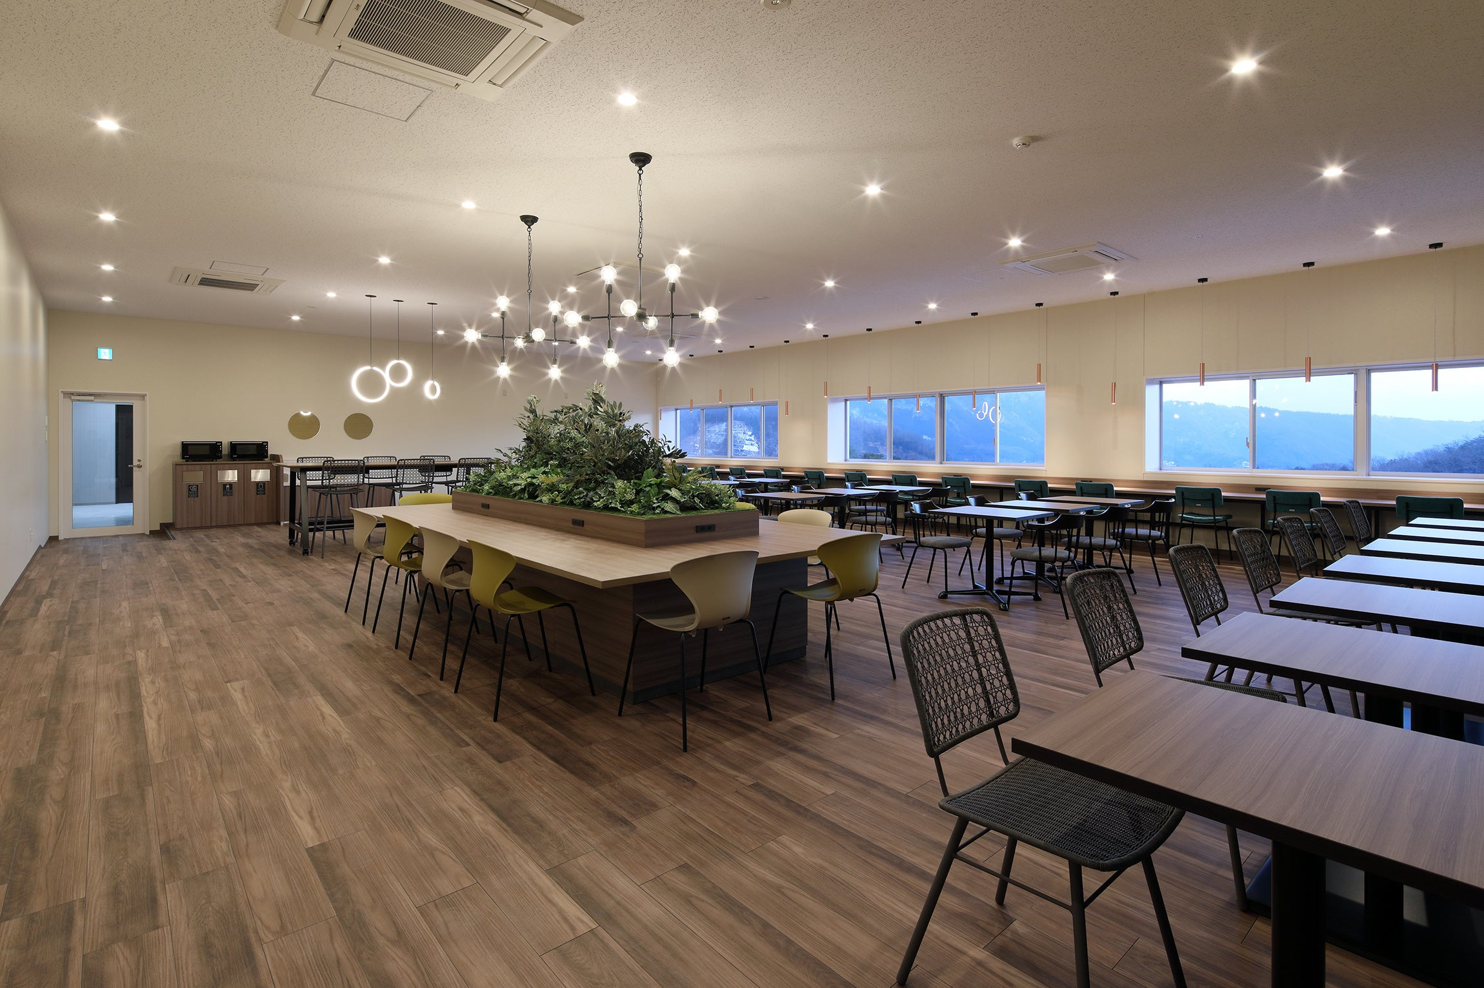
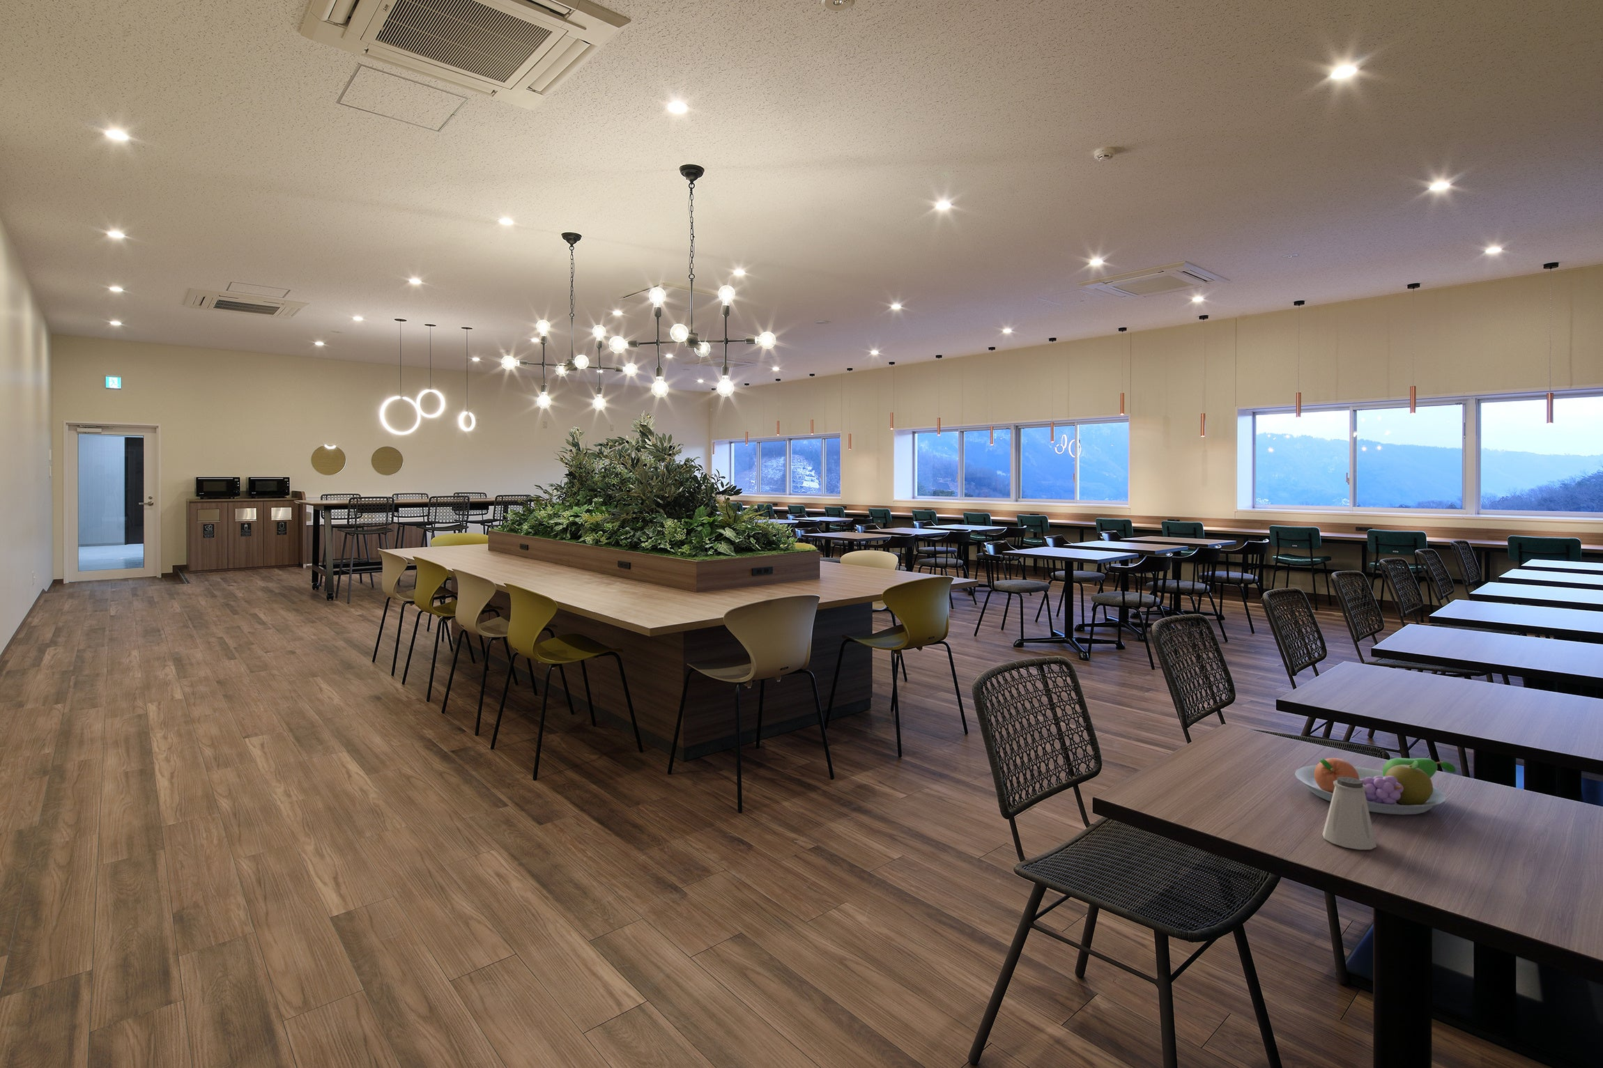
+ fruit bowl [1294,757,1456,815]
+ saltshaker [1322,777,1378,851]
